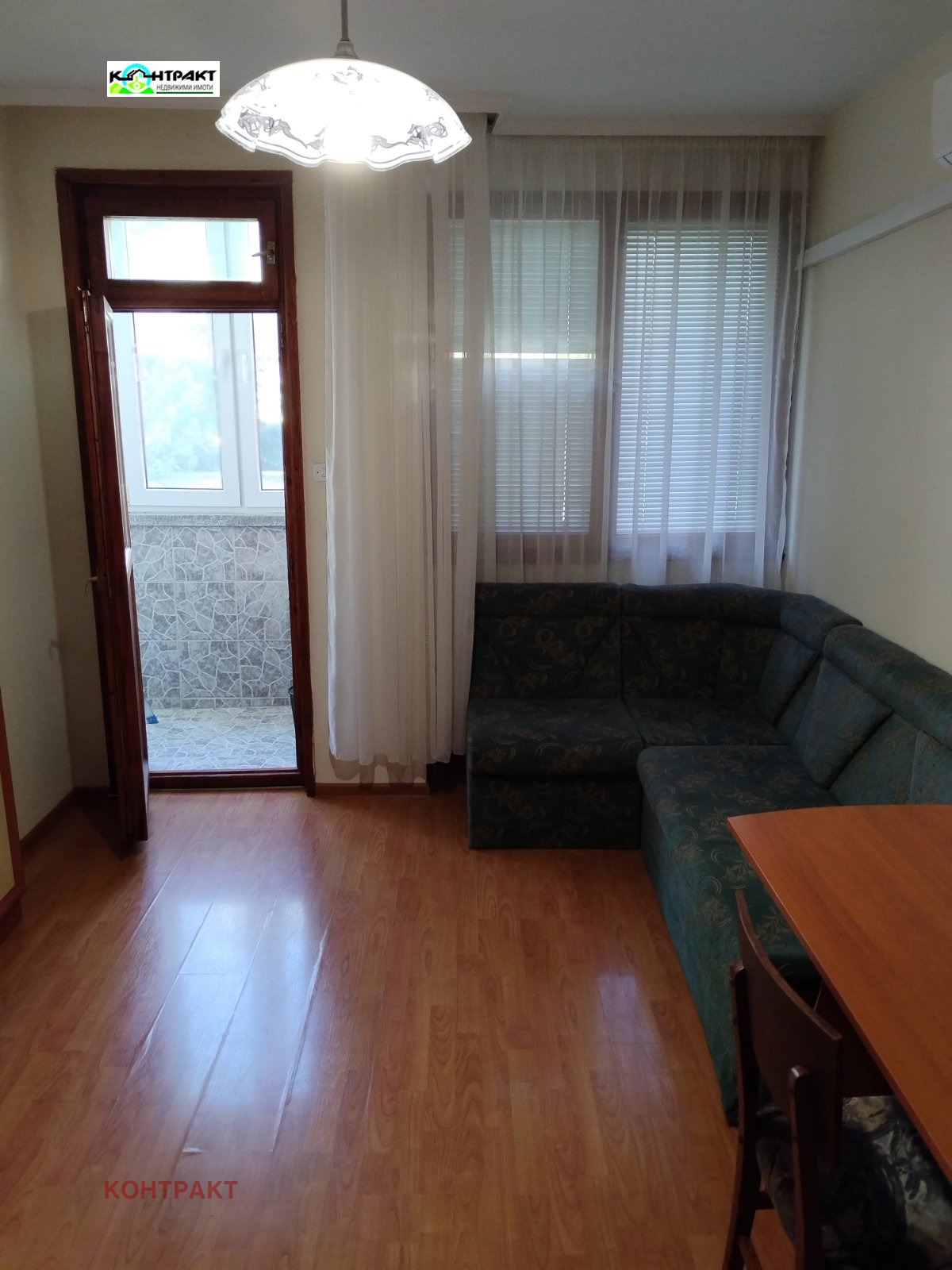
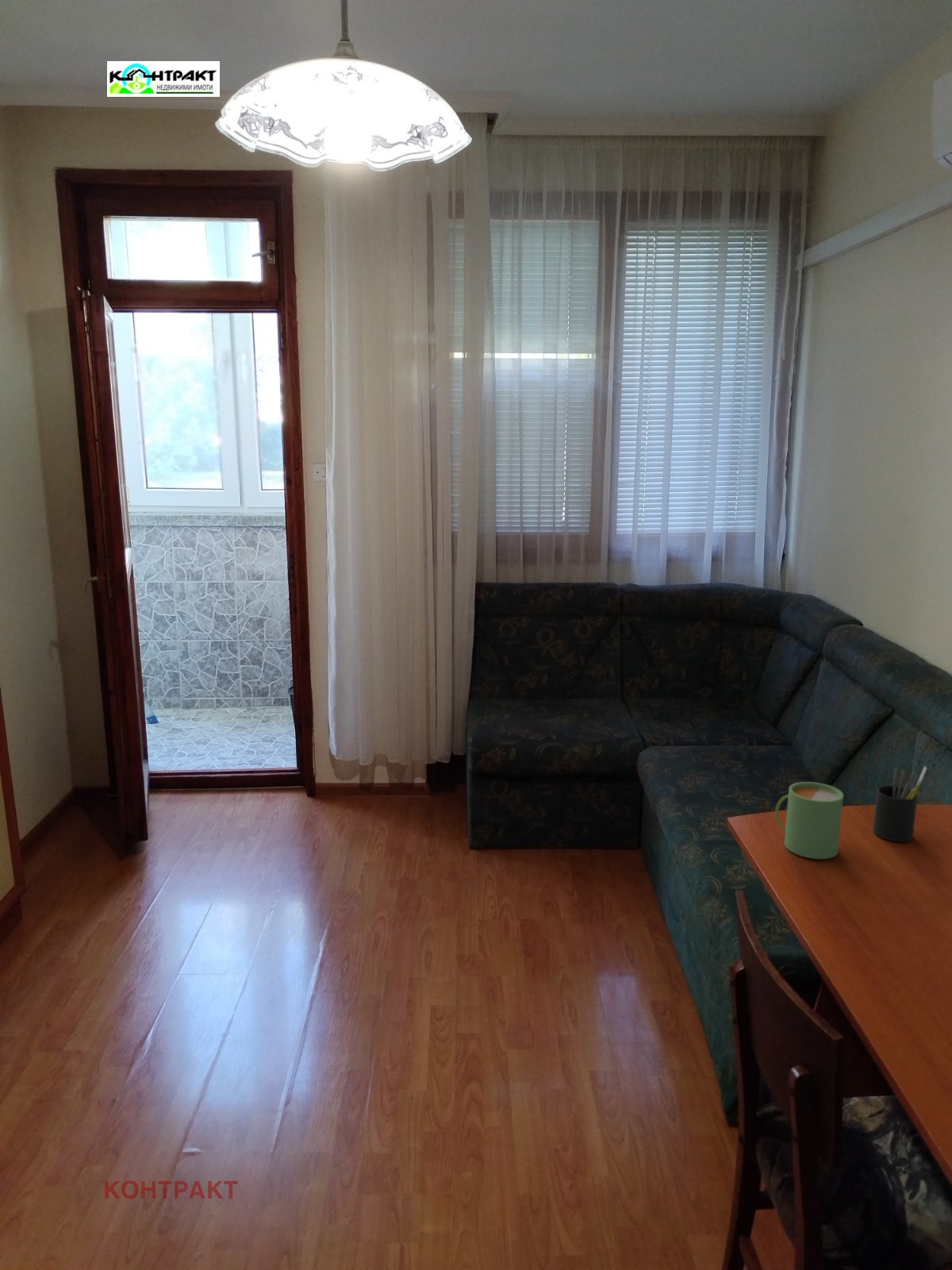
+ pen holder [872,765,928,842]
+ mug [774,781,844,860]
